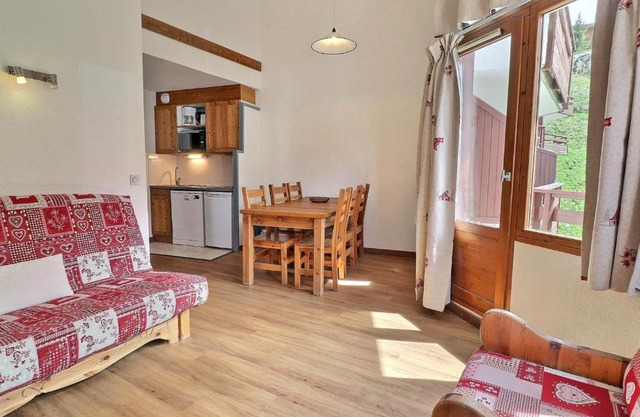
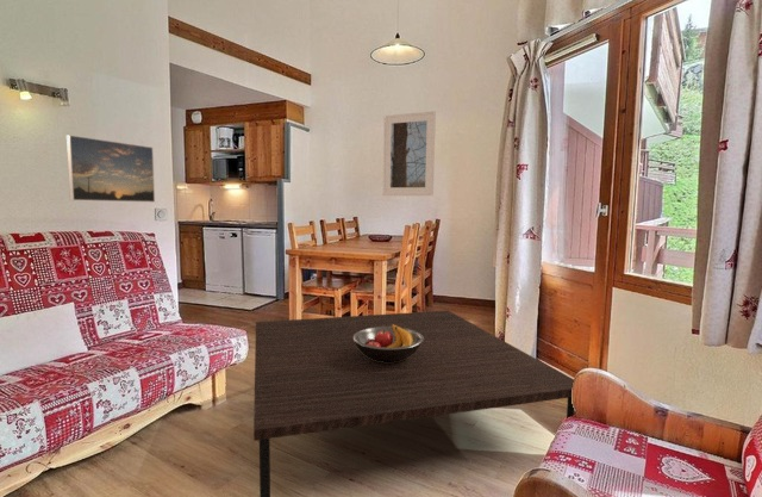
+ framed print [65,133,156,204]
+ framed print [382,111,437,197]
+ coffee table [252,310,575,497]
+ fruit bowl [354,324,424,362]
